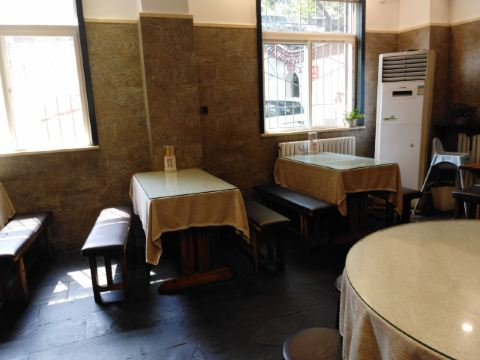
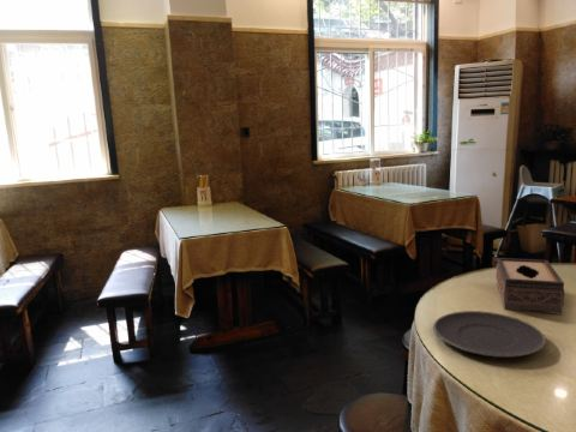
+ plate [432,310,547,359]
+ tissue box [494,257,566,316]
